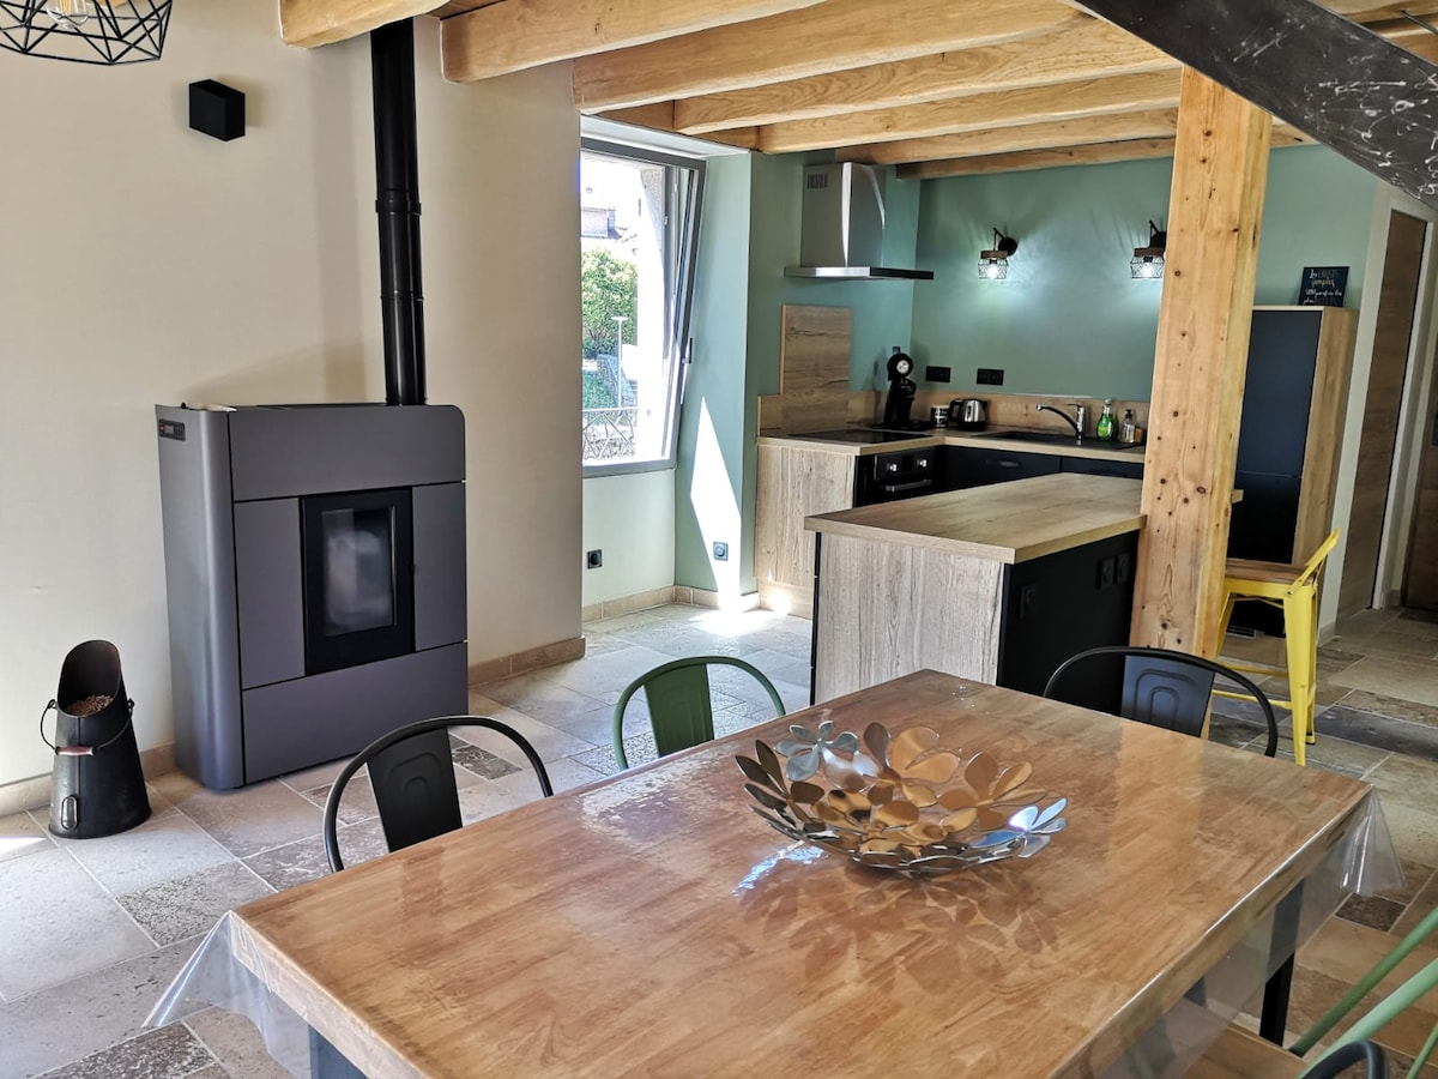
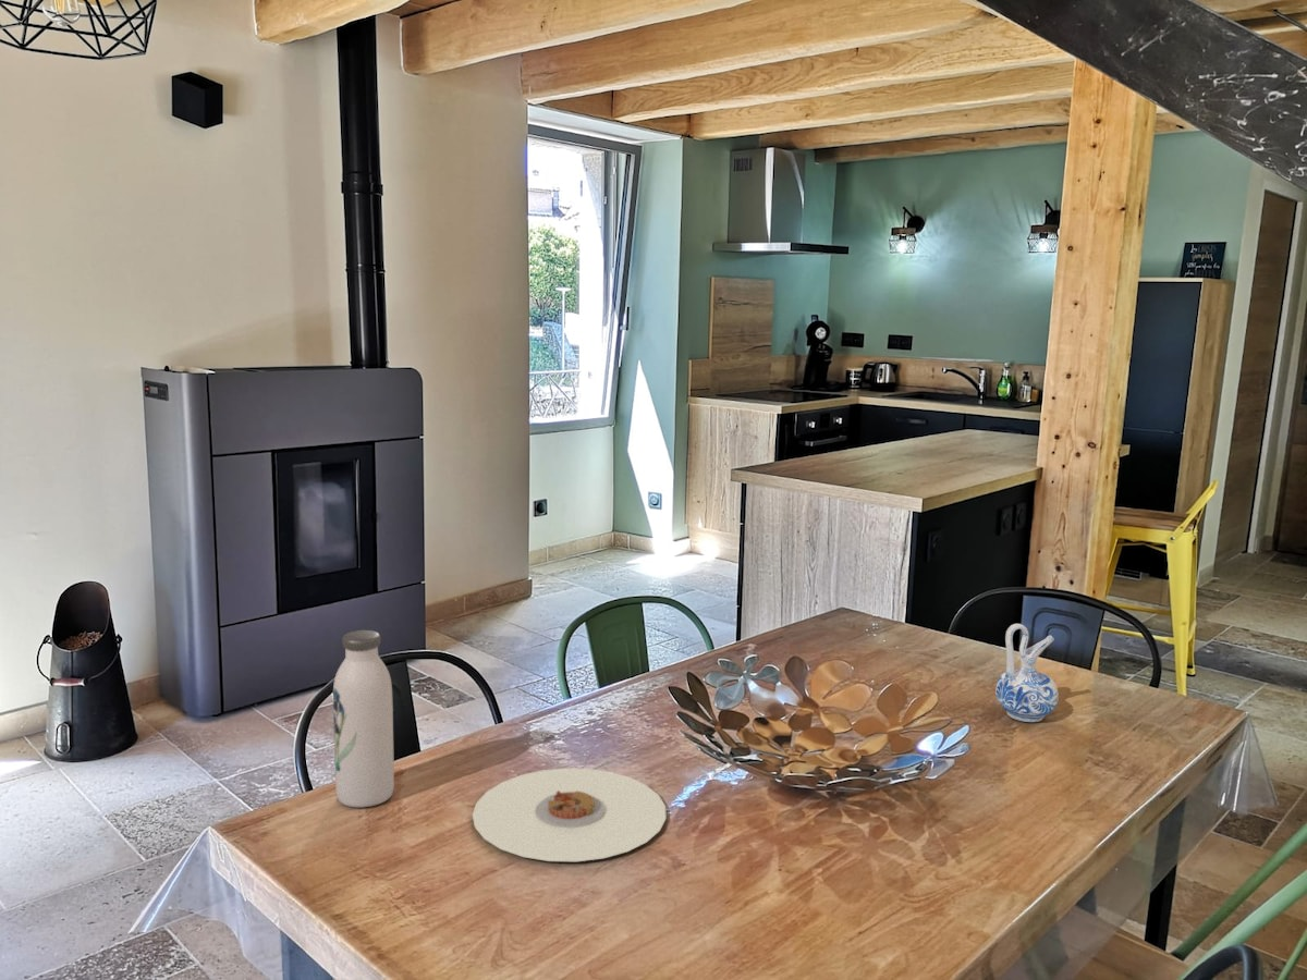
+ water bottle [332,629,395,808]
+ plate [472,767,668,862]
+ ceramic pitcher [994,623,1060,723]
